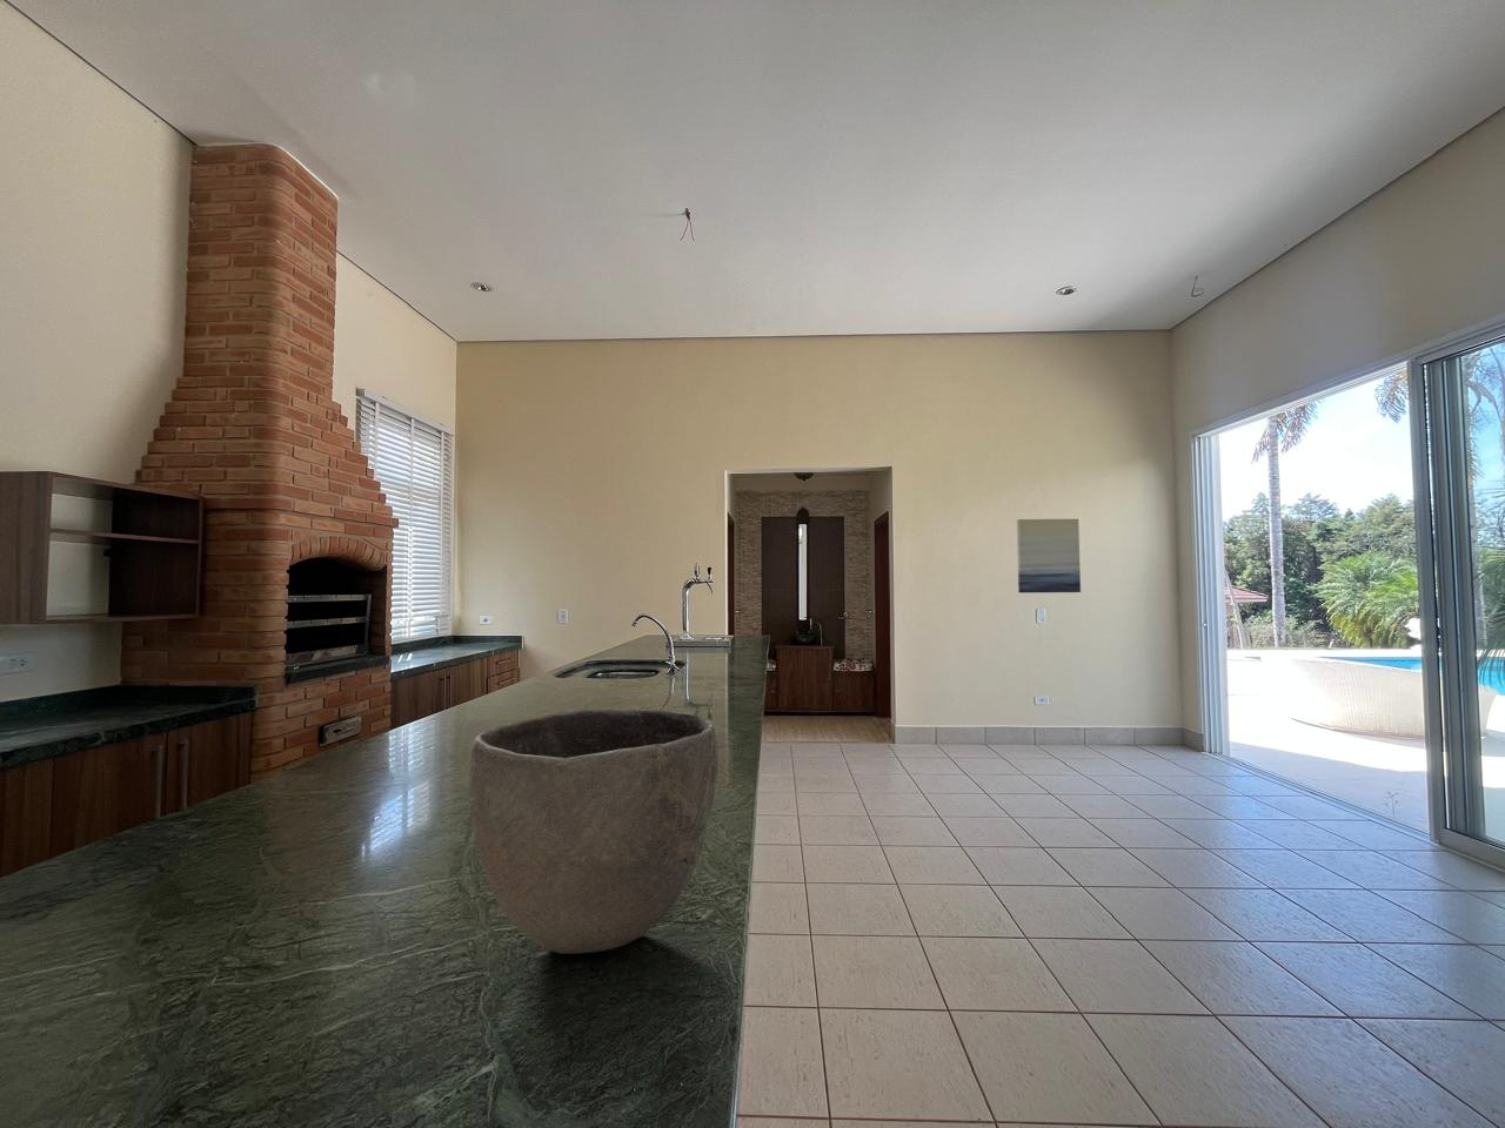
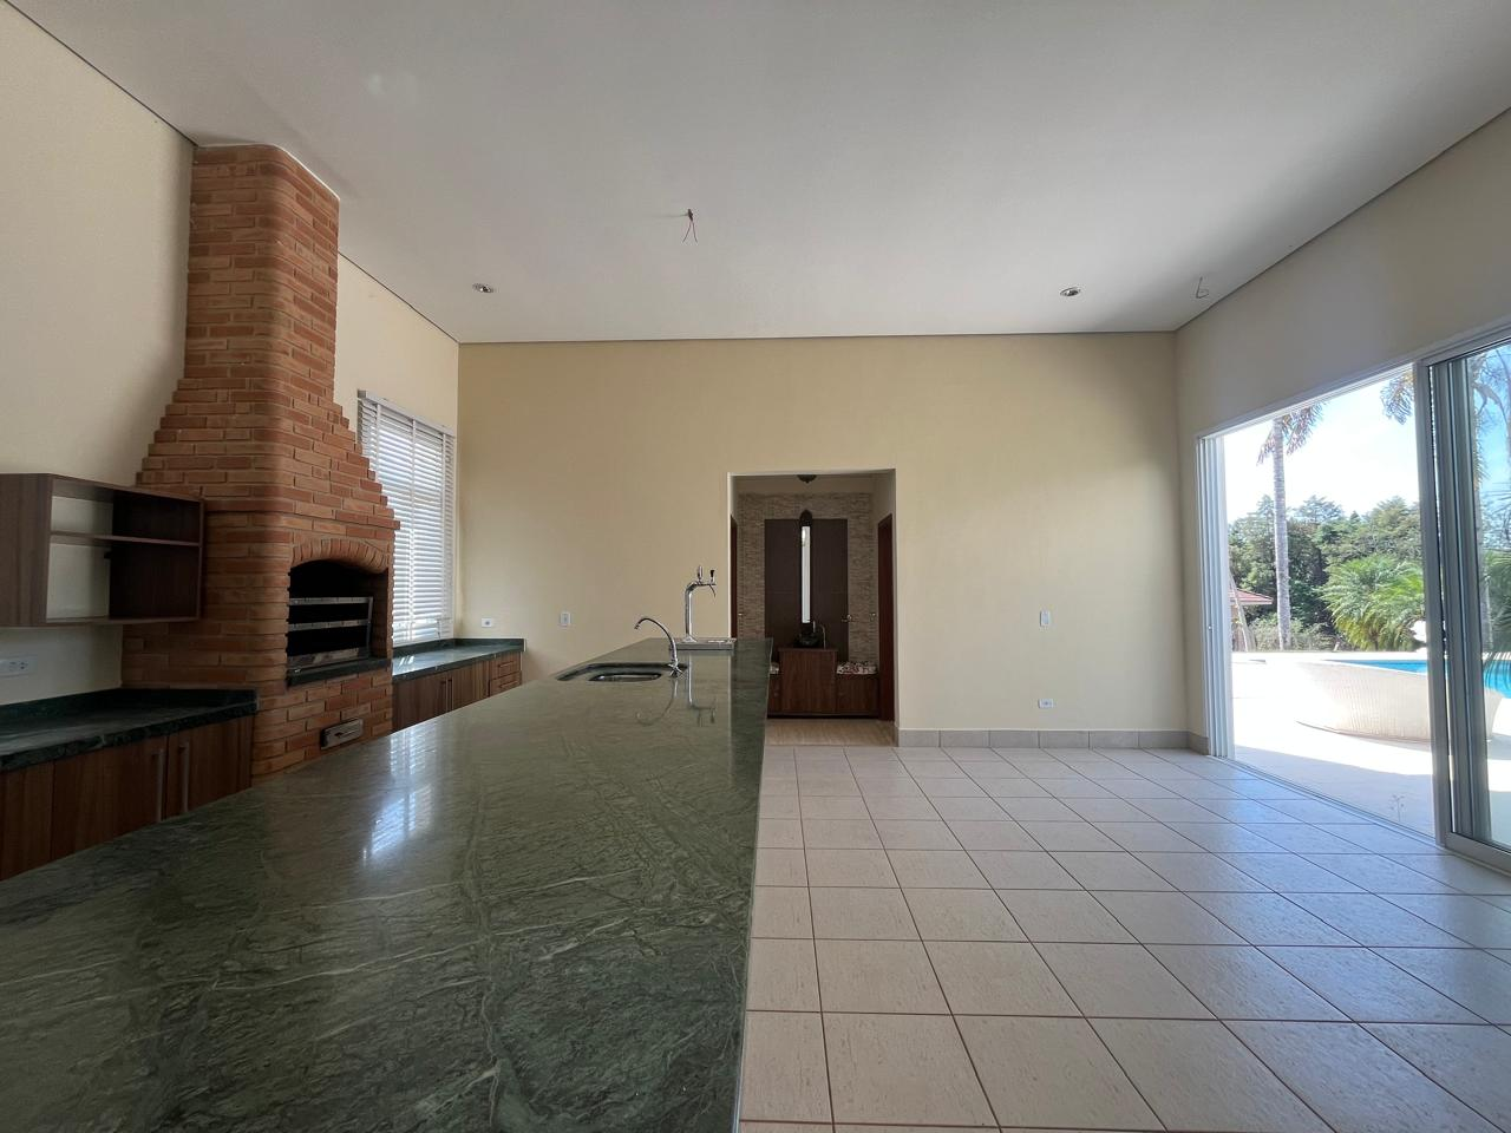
- bowl [469,709,719,955]
- wall art [1016,518,1082,594]
